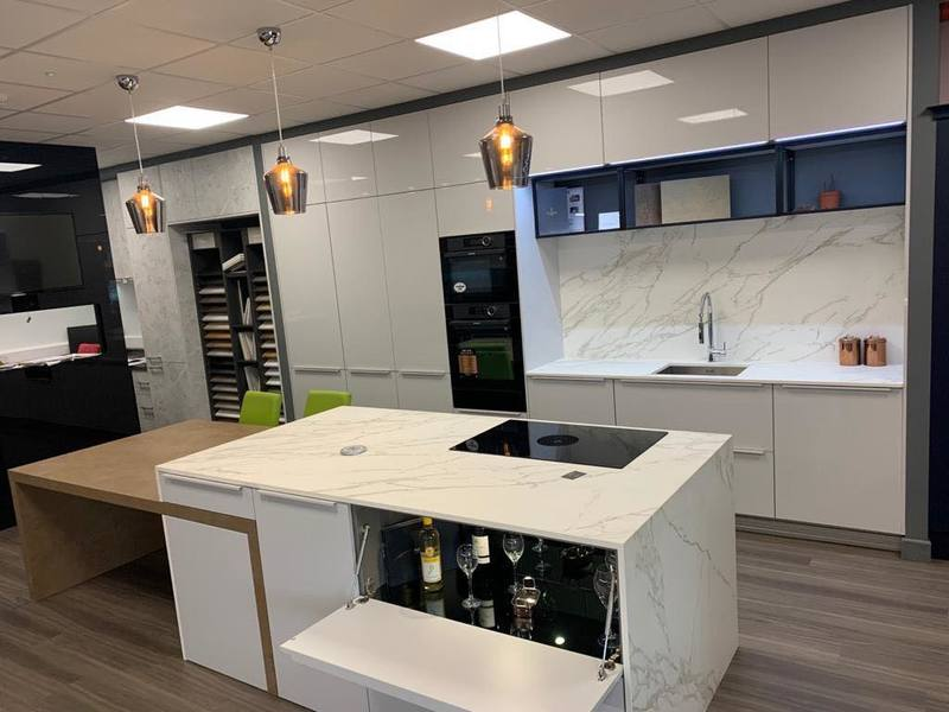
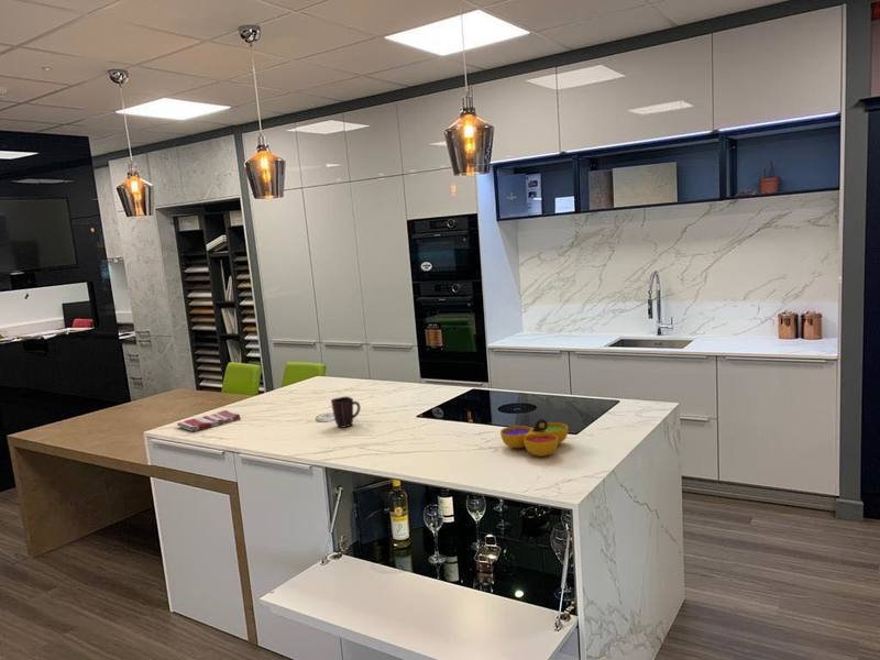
+ dish towel [176,409,242,432]
+ decorative bowl [499,418,569,458]
+ mug [330,395,362,429]
